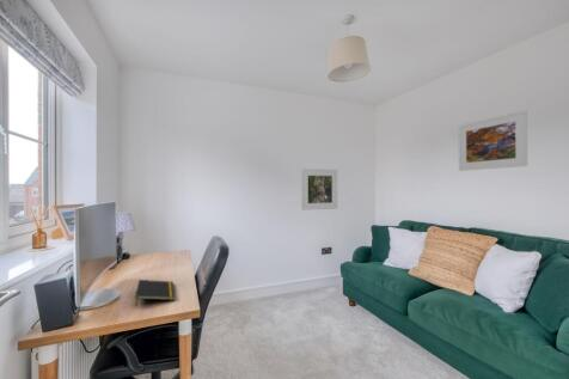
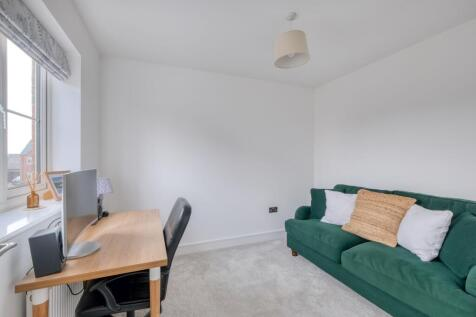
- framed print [300,167,338,212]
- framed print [458,109,528,172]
- notepad [134,279,177,308]
